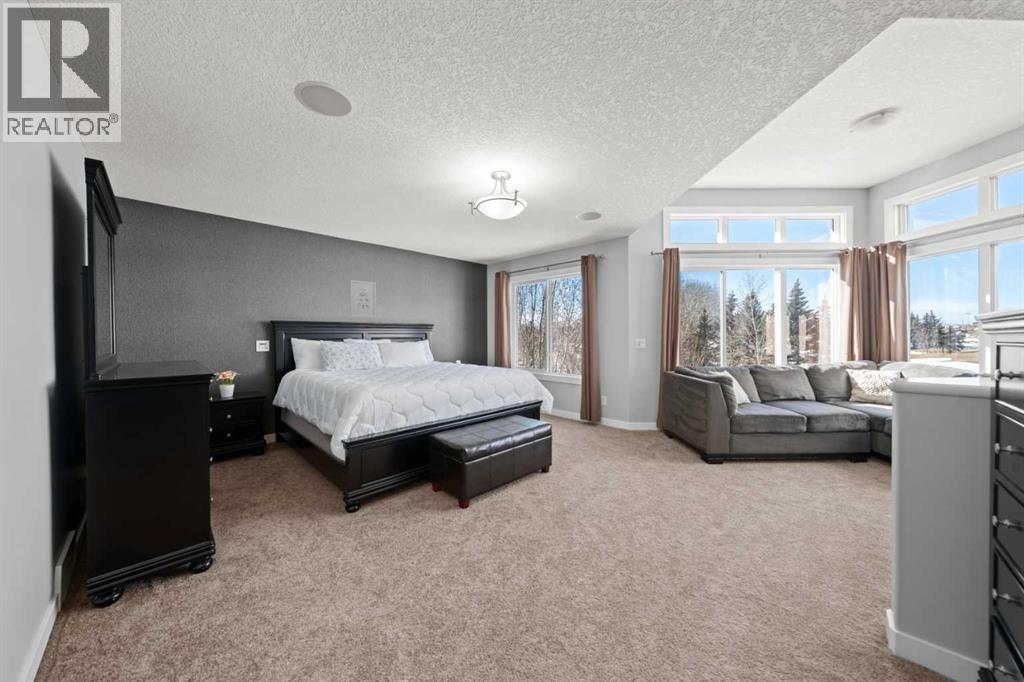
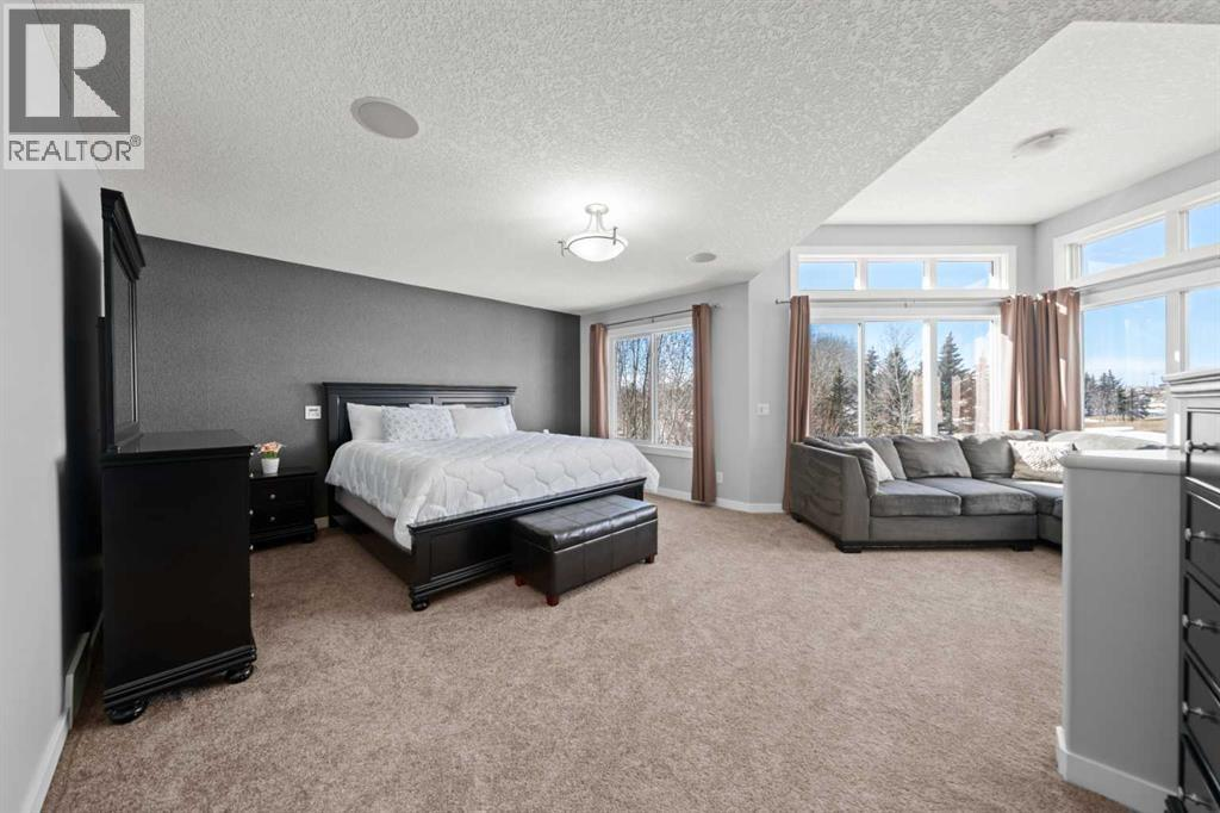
- wall art [349,279,377,319]
